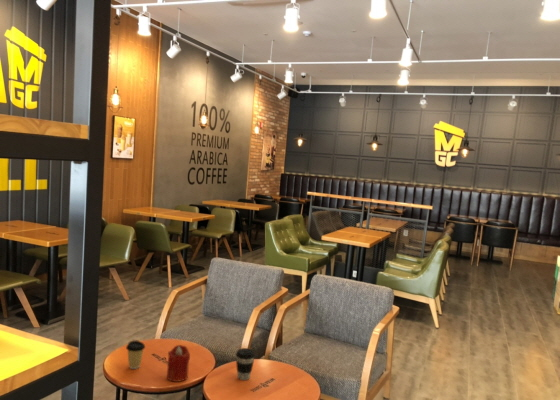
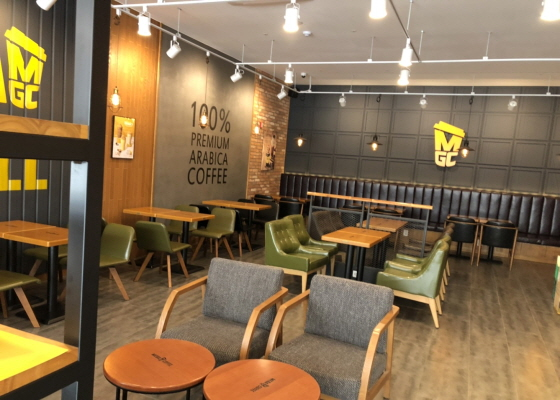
- coffee cup [235,347,256,381]
- coffee cup [125,339,146,370]
- candle [166,344,191,383]
